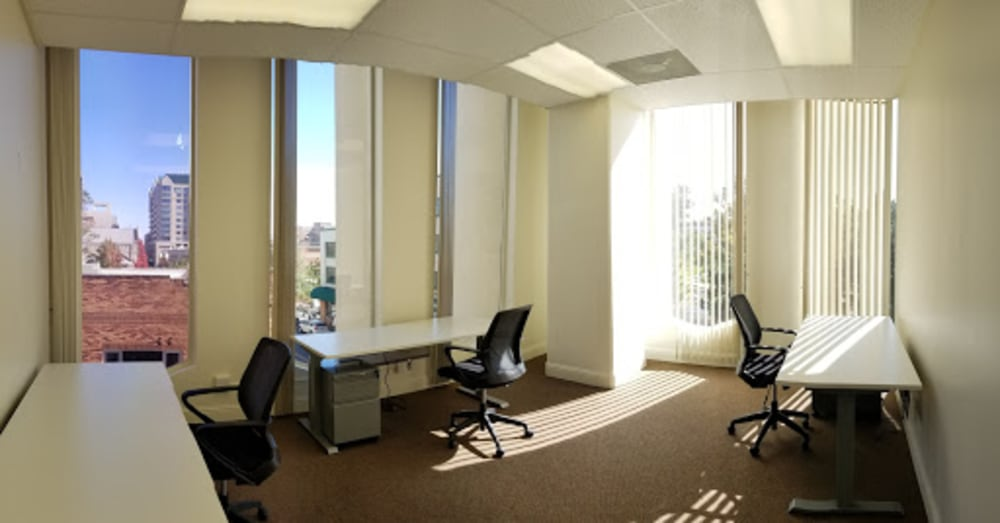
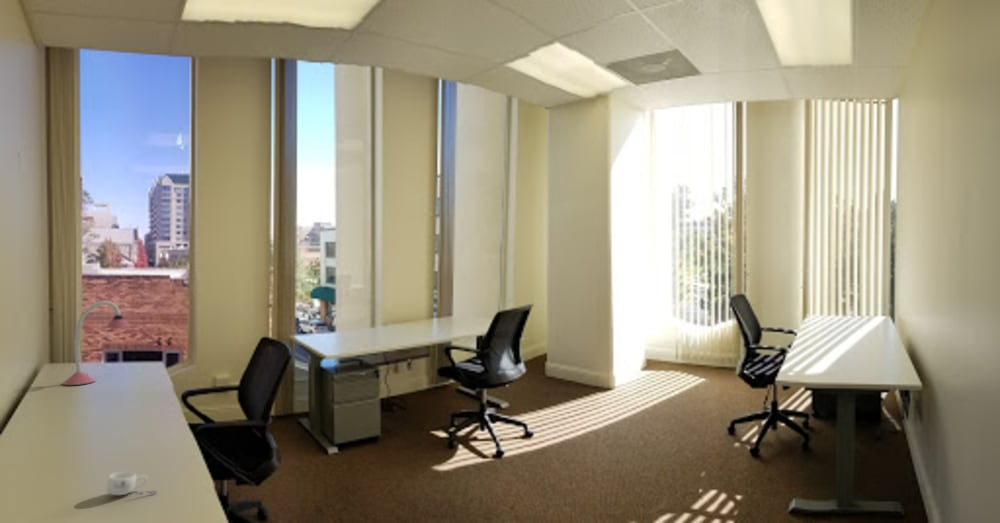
+ mug [105,471,158,496]
+ desk lamp [61,300,131,386]
